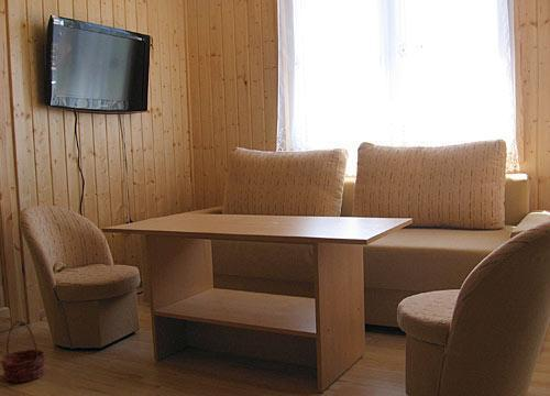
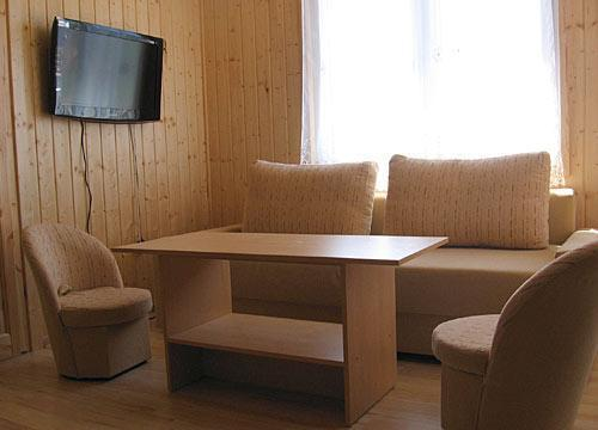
- basket [0,320,46,384]
